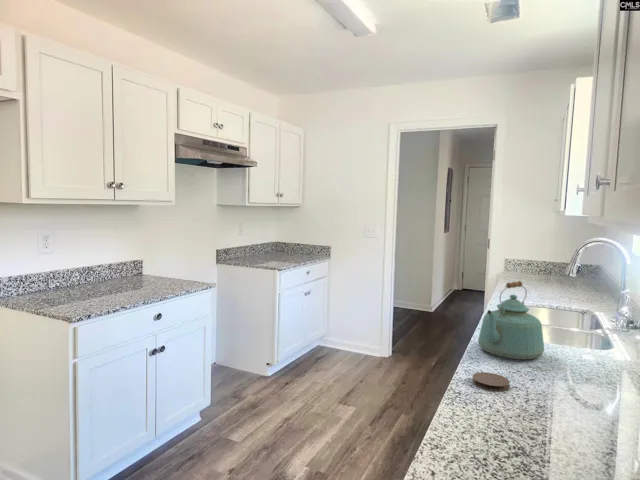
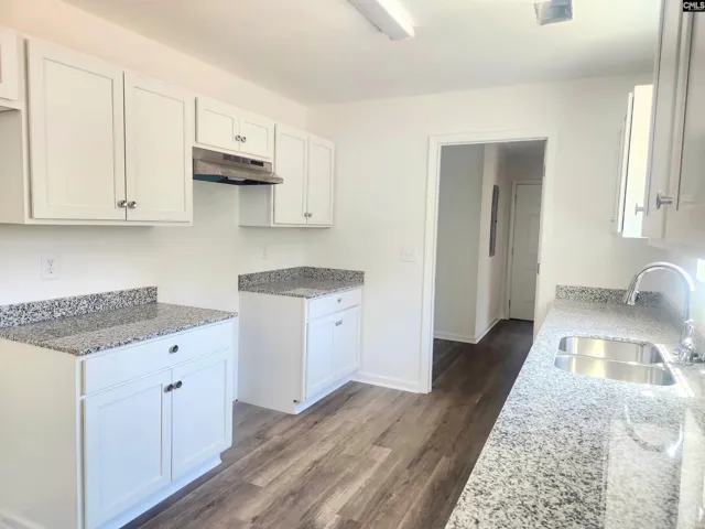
- kettle [477,280,545,361]
- coaster [471,371,511,392]
